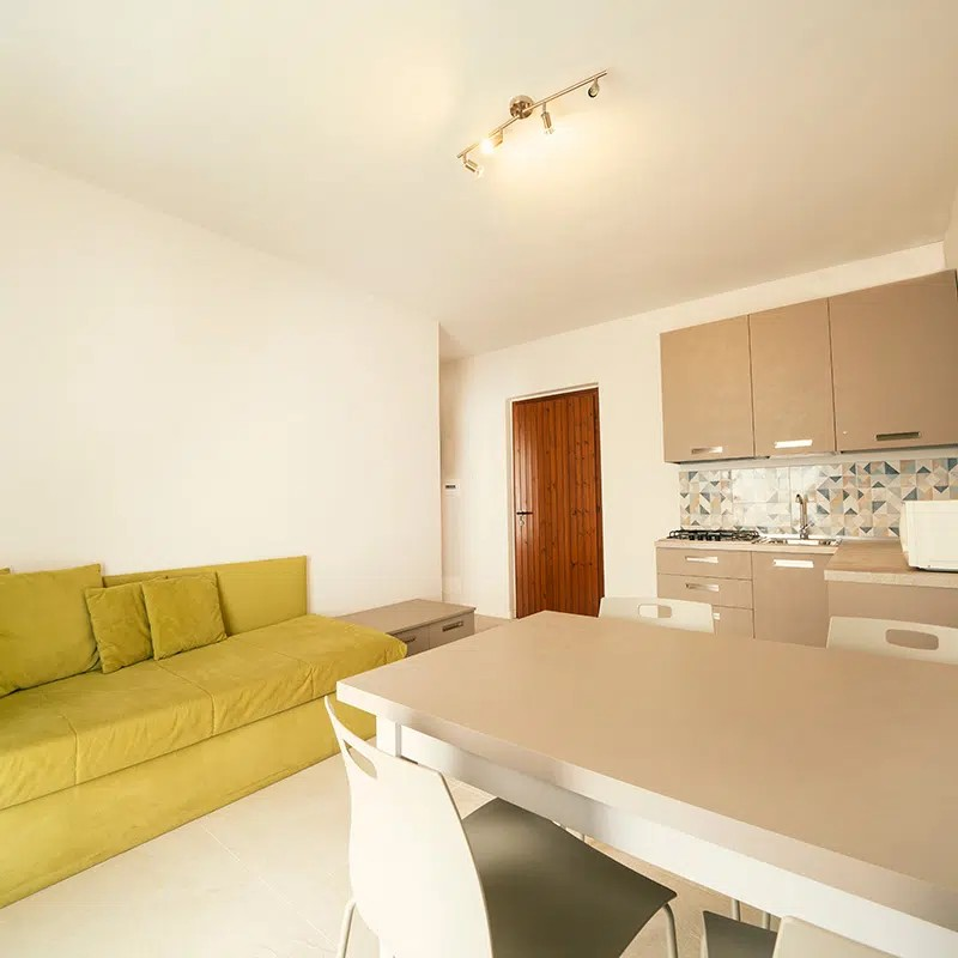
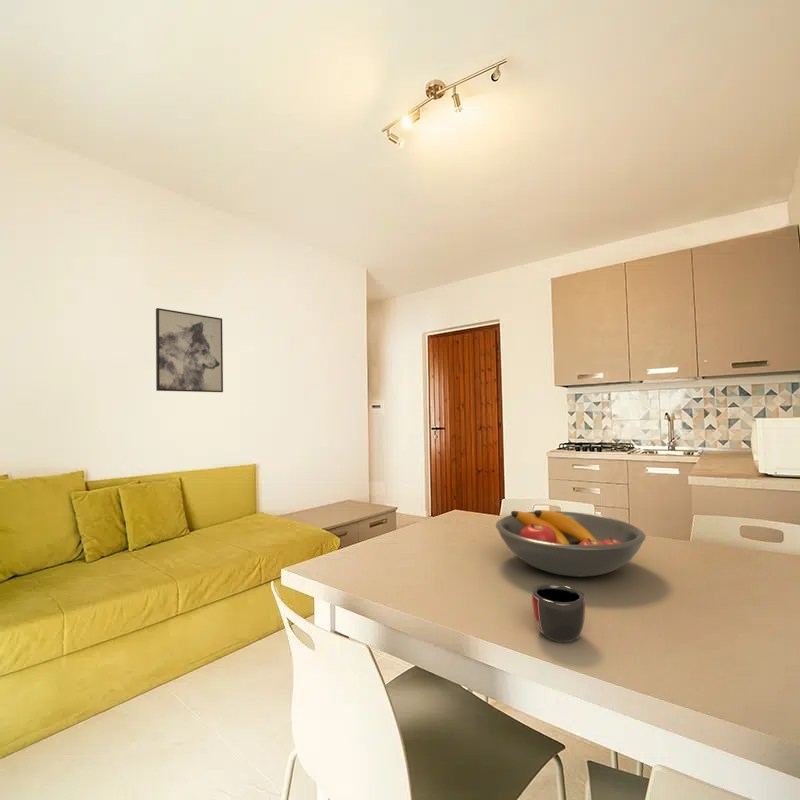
+ mug [531,583,587,643]
+ wall art [155,307,224,393]
+ fruit bowl [495,509,647,577]
